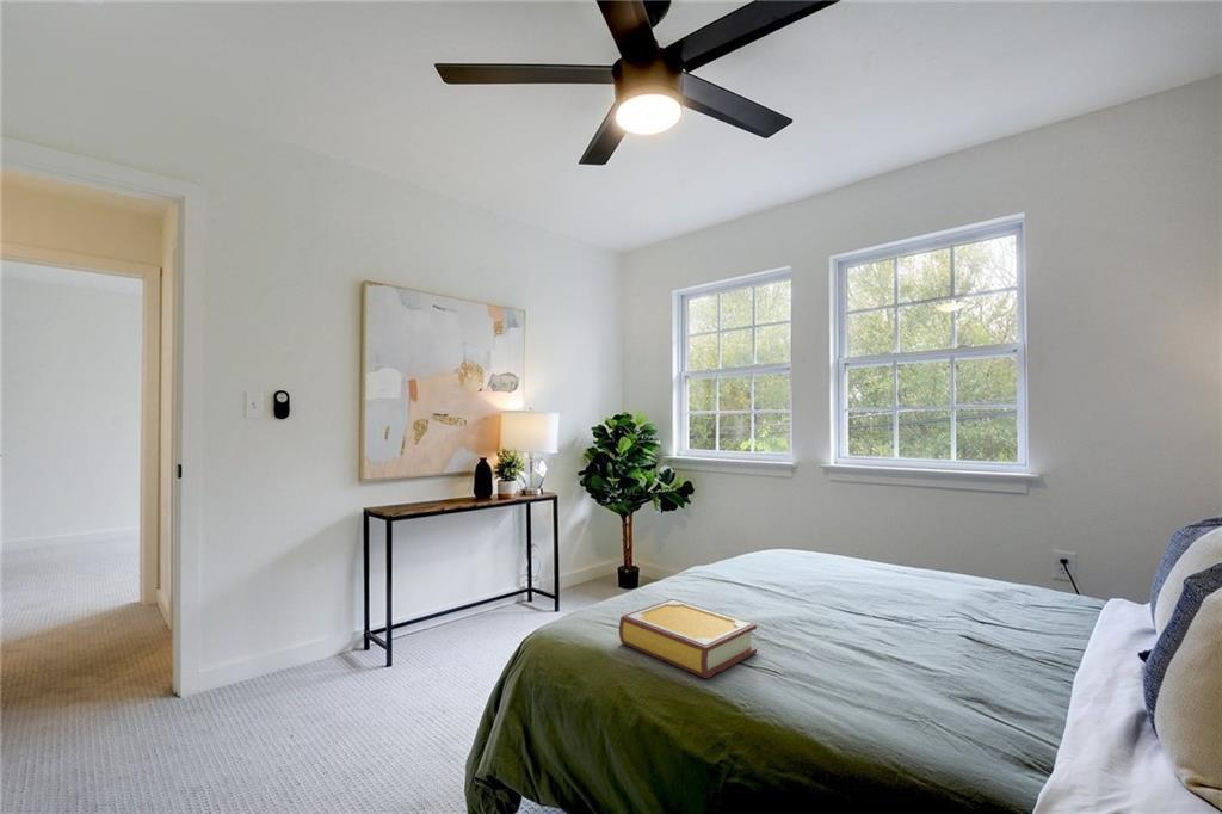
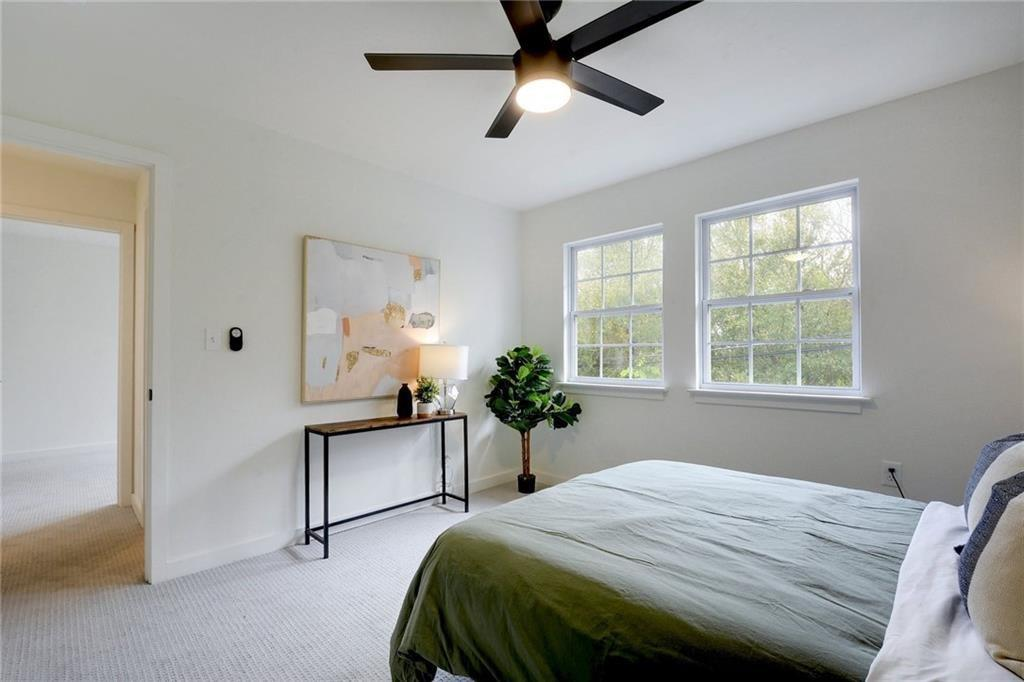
- book [618,598,758,679]
